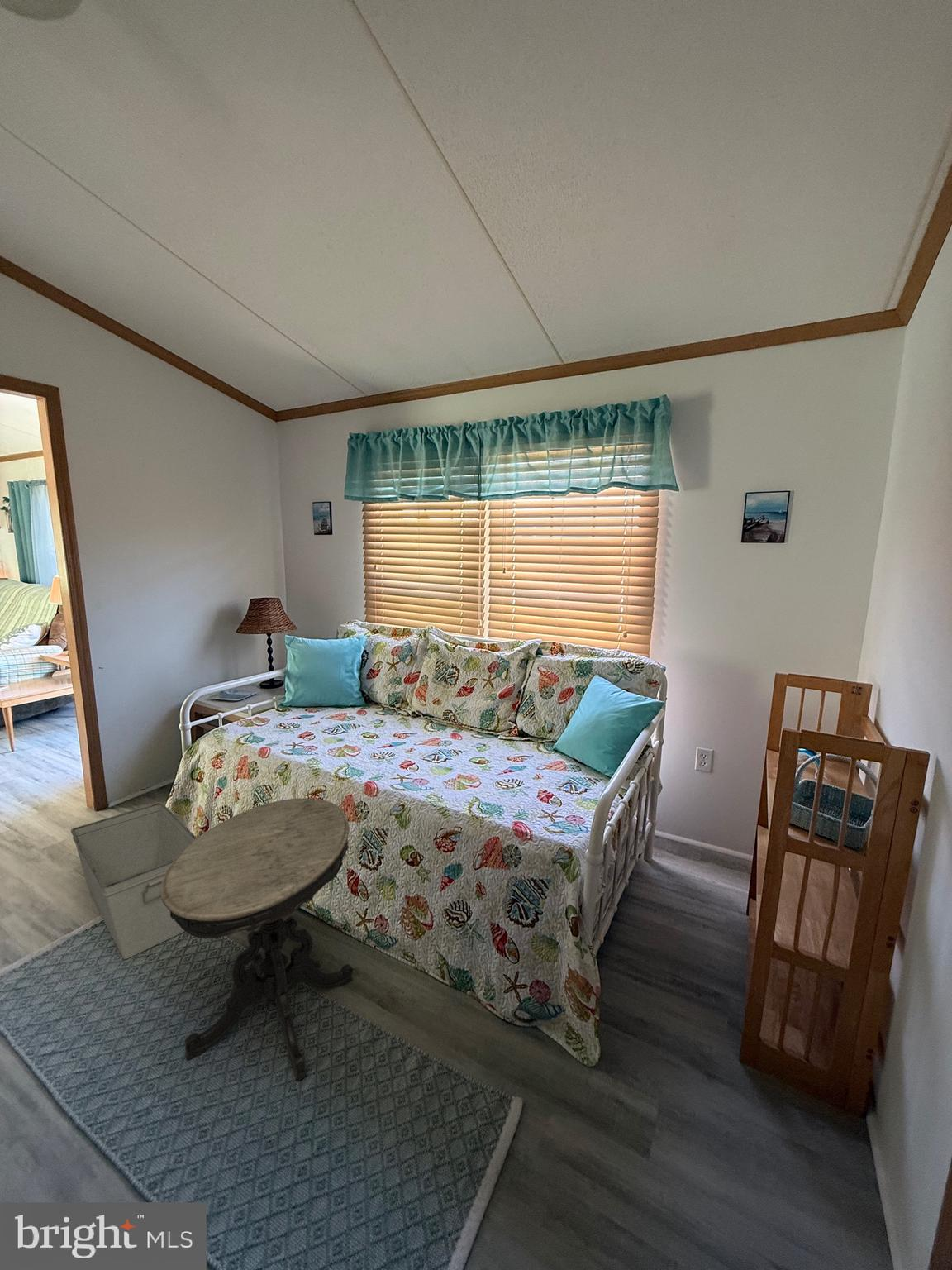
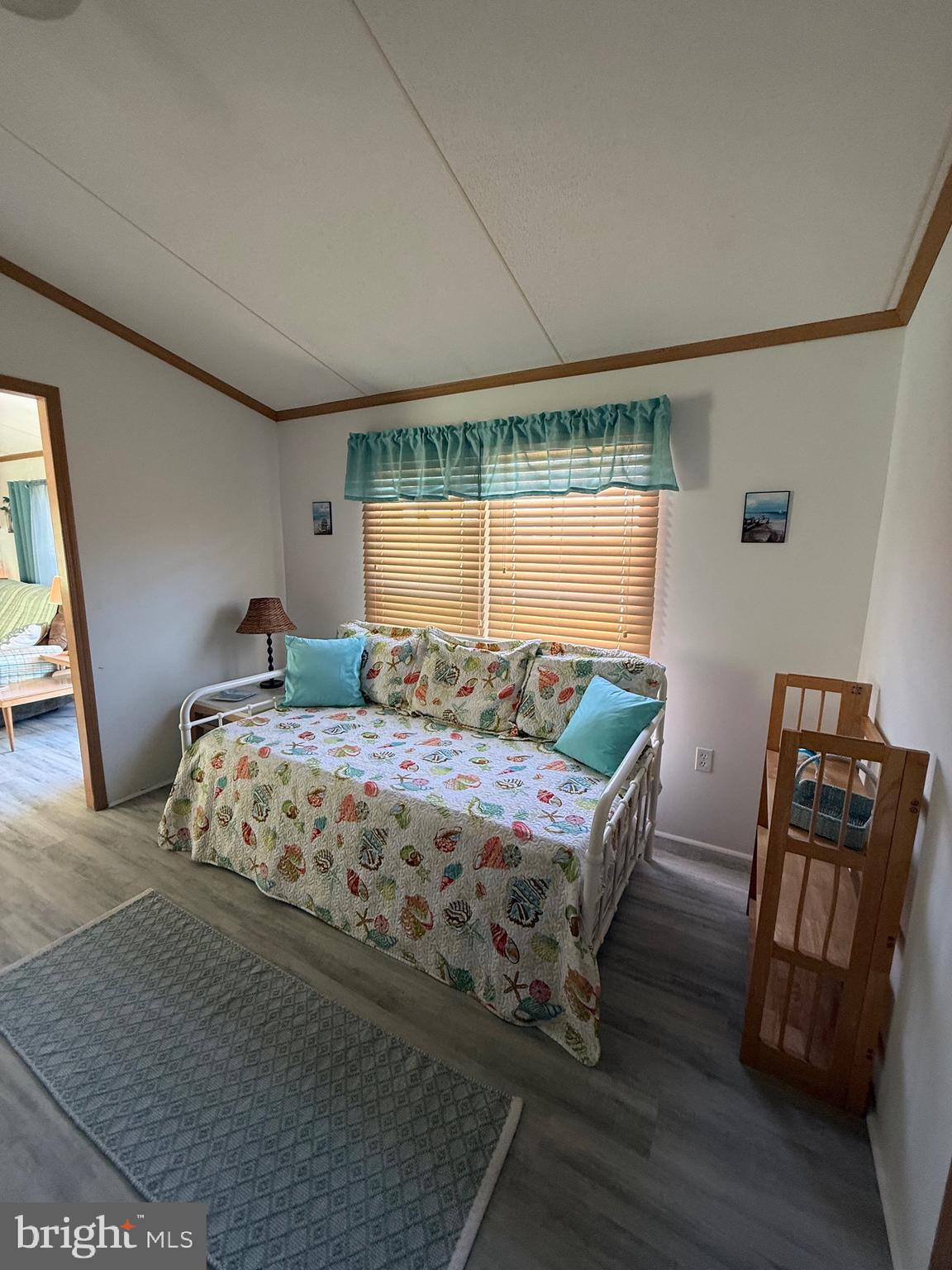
- side table [160,798,354,1081]
- storage bin [70,802,198,960]
